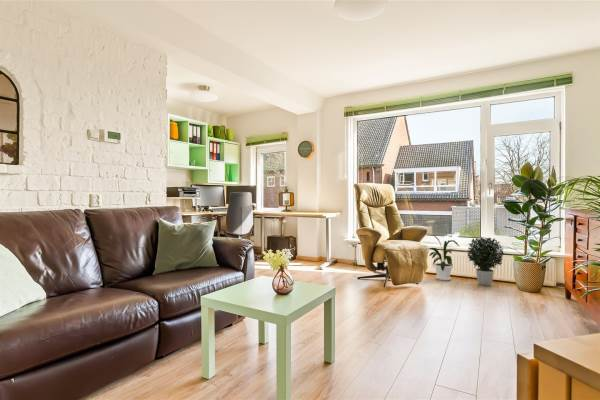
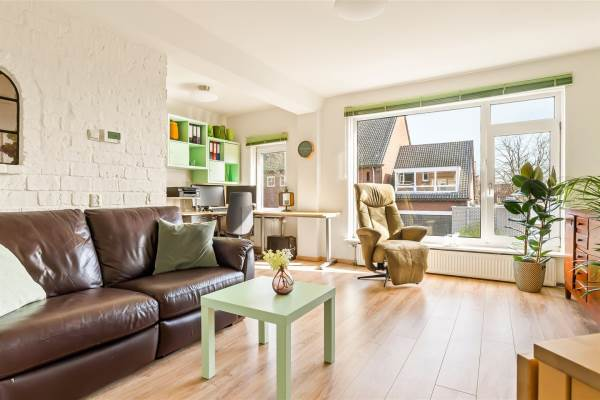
- potted plant [467,236,505,287]
- house plant [428,233,460,282]
